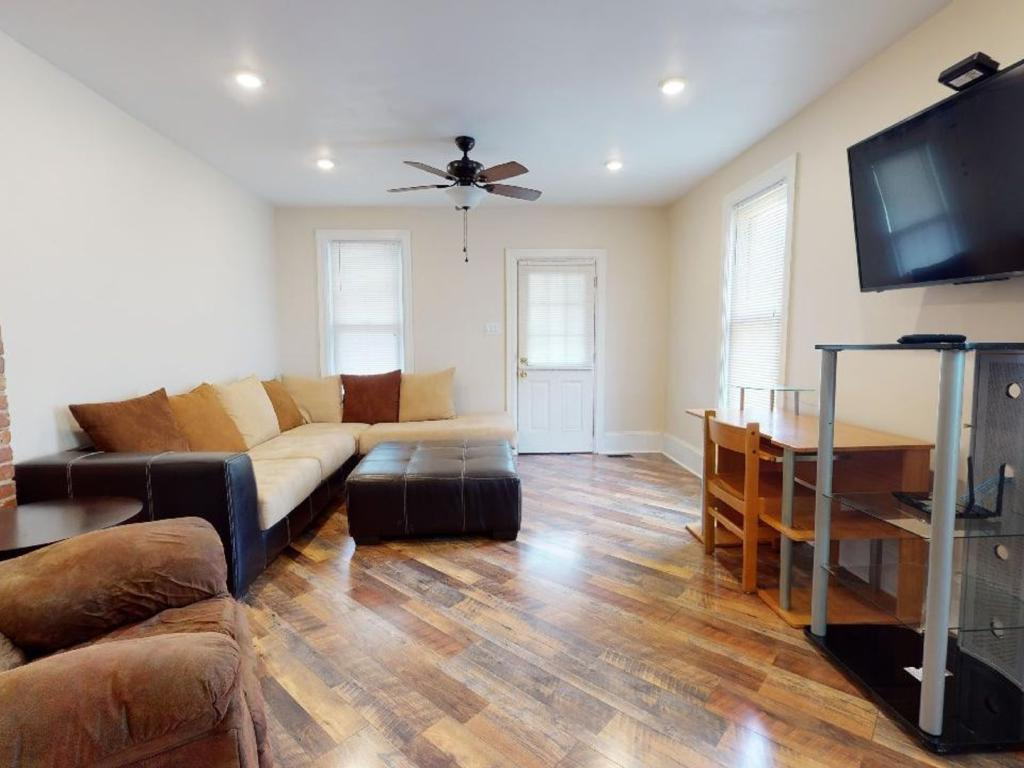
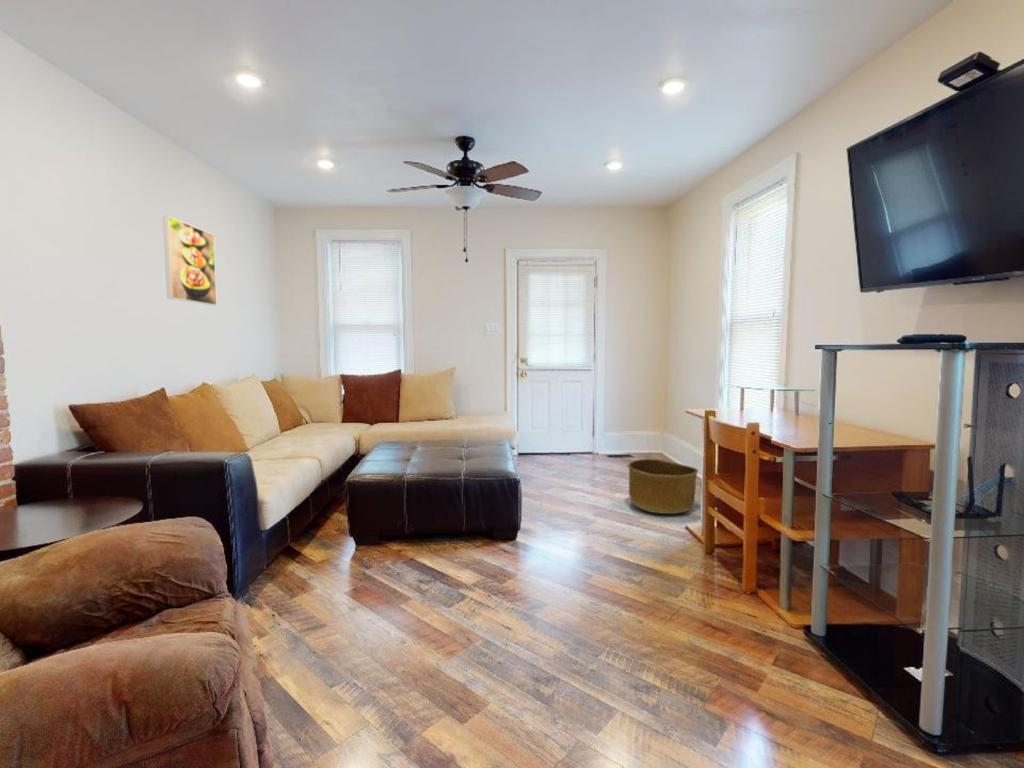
+ basket [627,458,699,515]
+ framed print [162,215,218,306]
